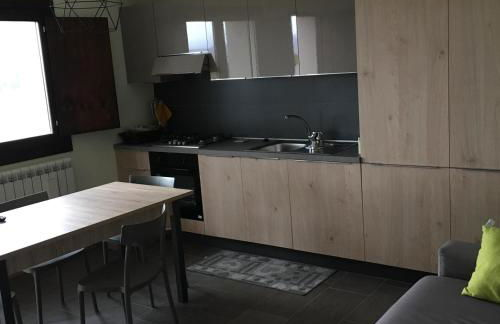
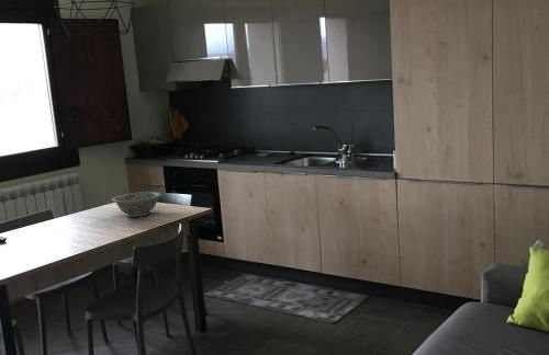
+ decorative bowl [110,191,164,218]
